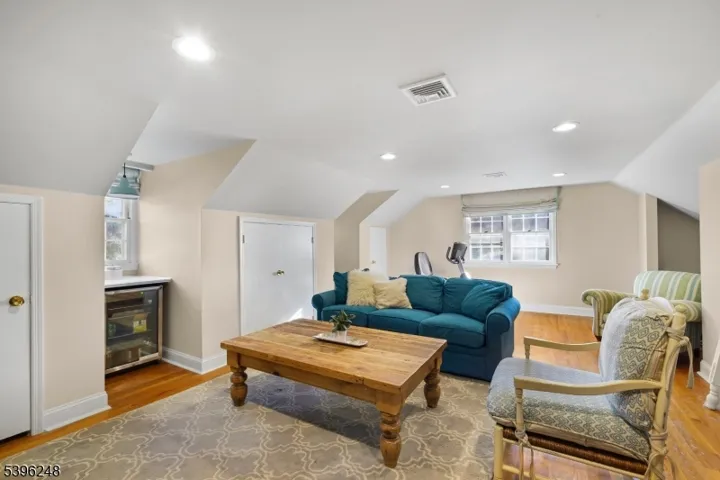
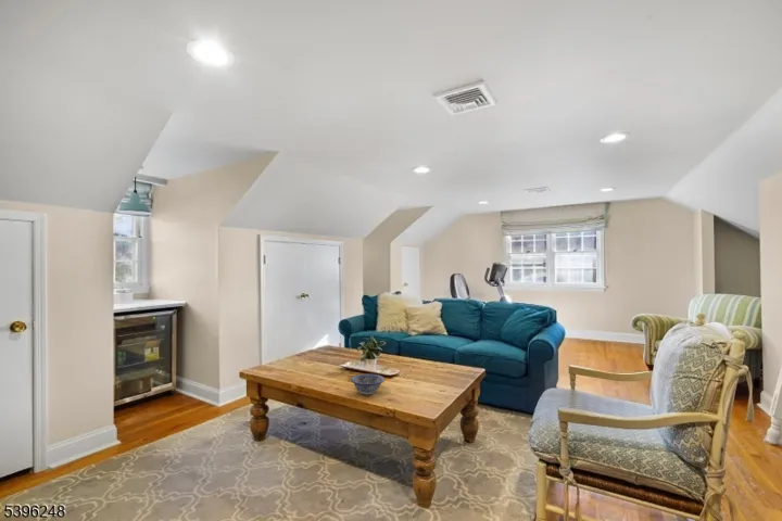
+ bowl [350,373,386,395]
